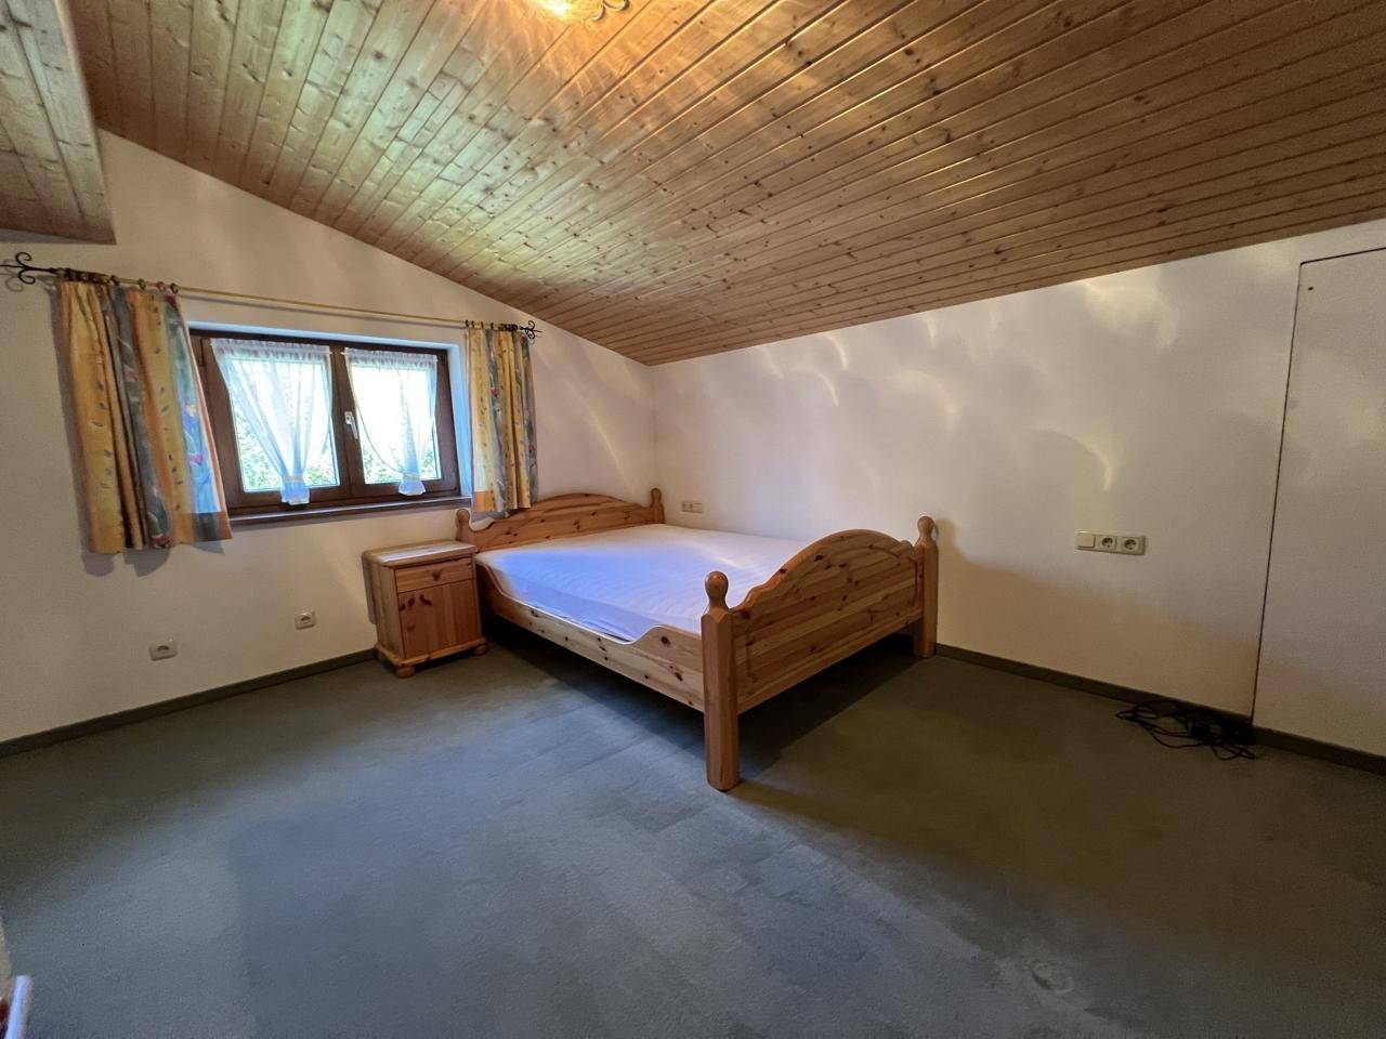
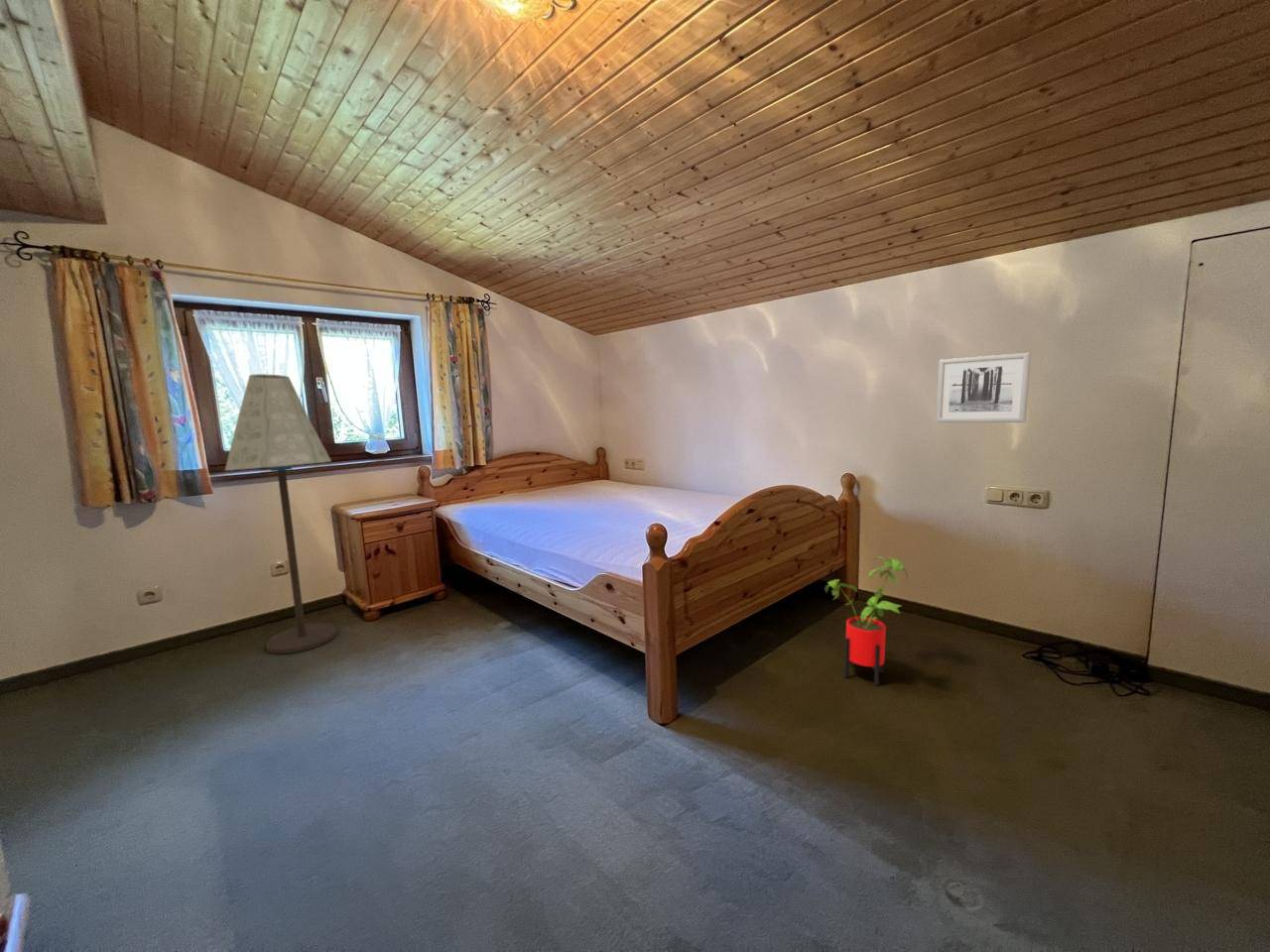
+ house plant [824,555,909,687]
+ floor lamp [224,373,337,655]
+ wall art [935,352,1032,423]
